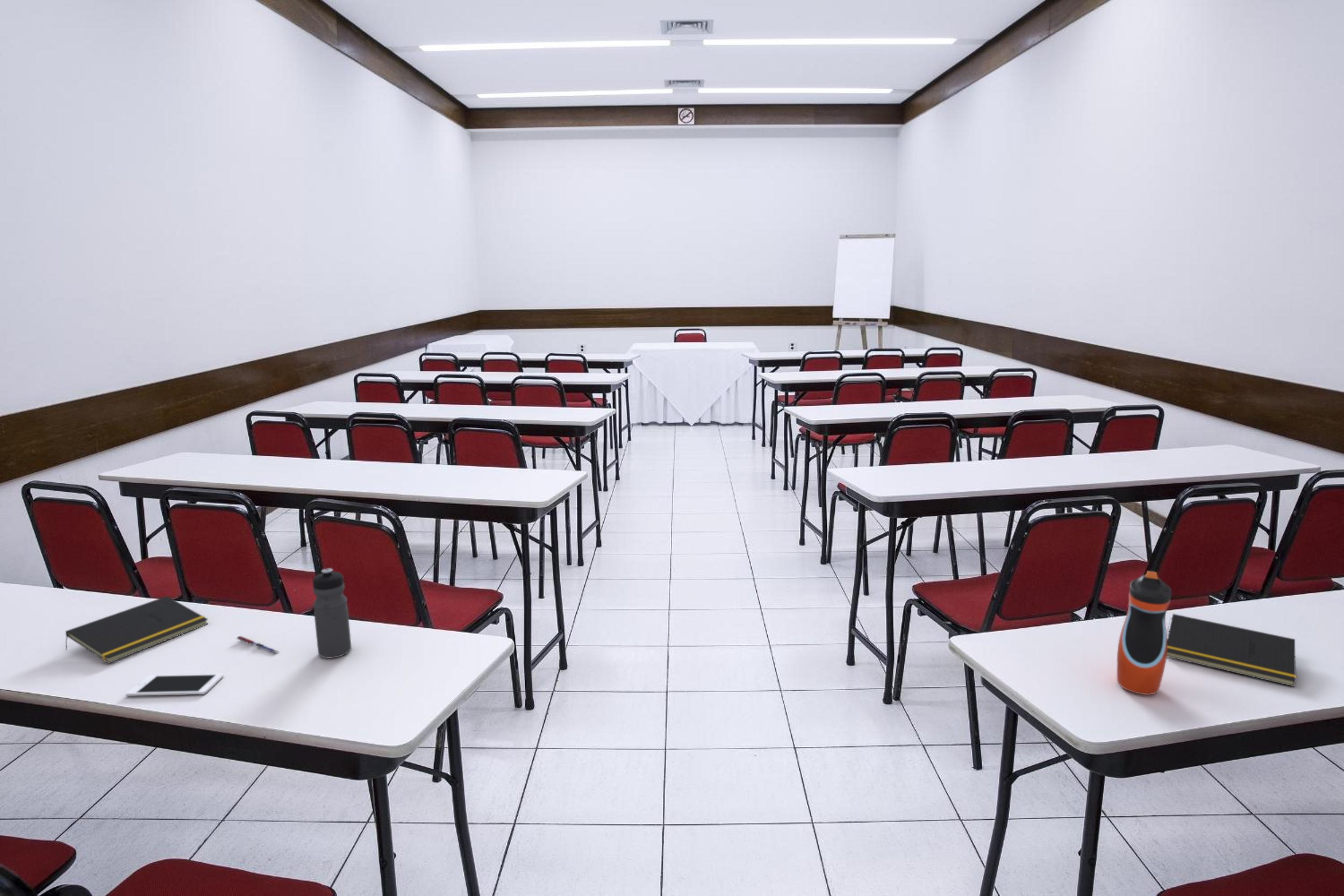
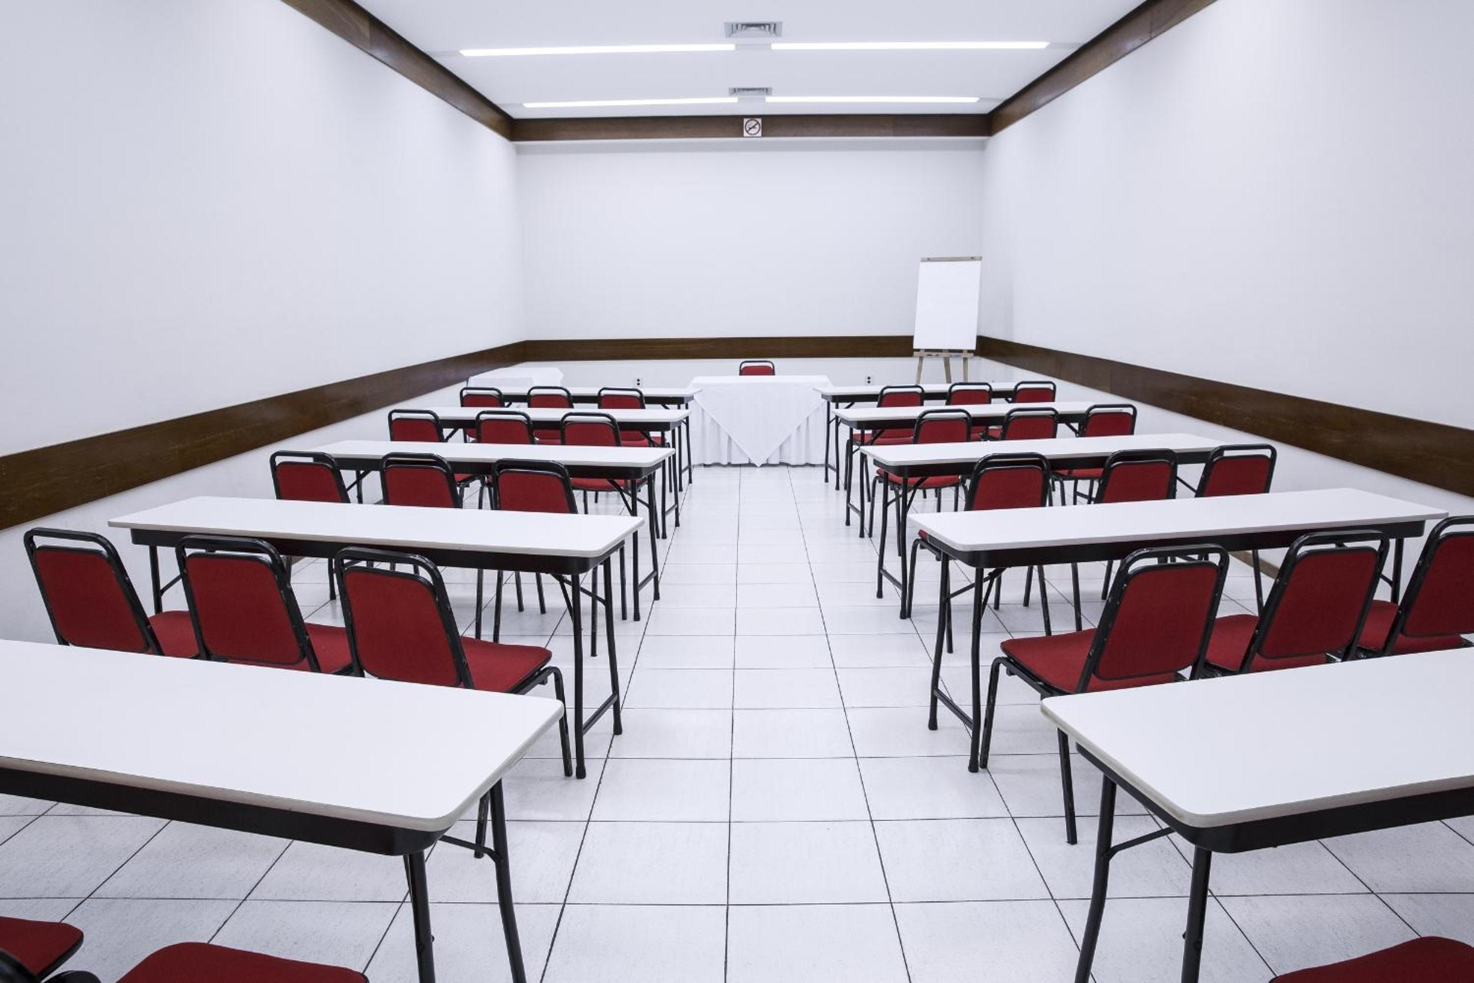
- pen [236,635,279,654]
- notepad [65,596,209,664]
- water bottle [1116,570,1172,696]
- water bottle [312,568,352,659]
- notepad [1167,613,1297,687]
- cell phone [125,673,224,697]
